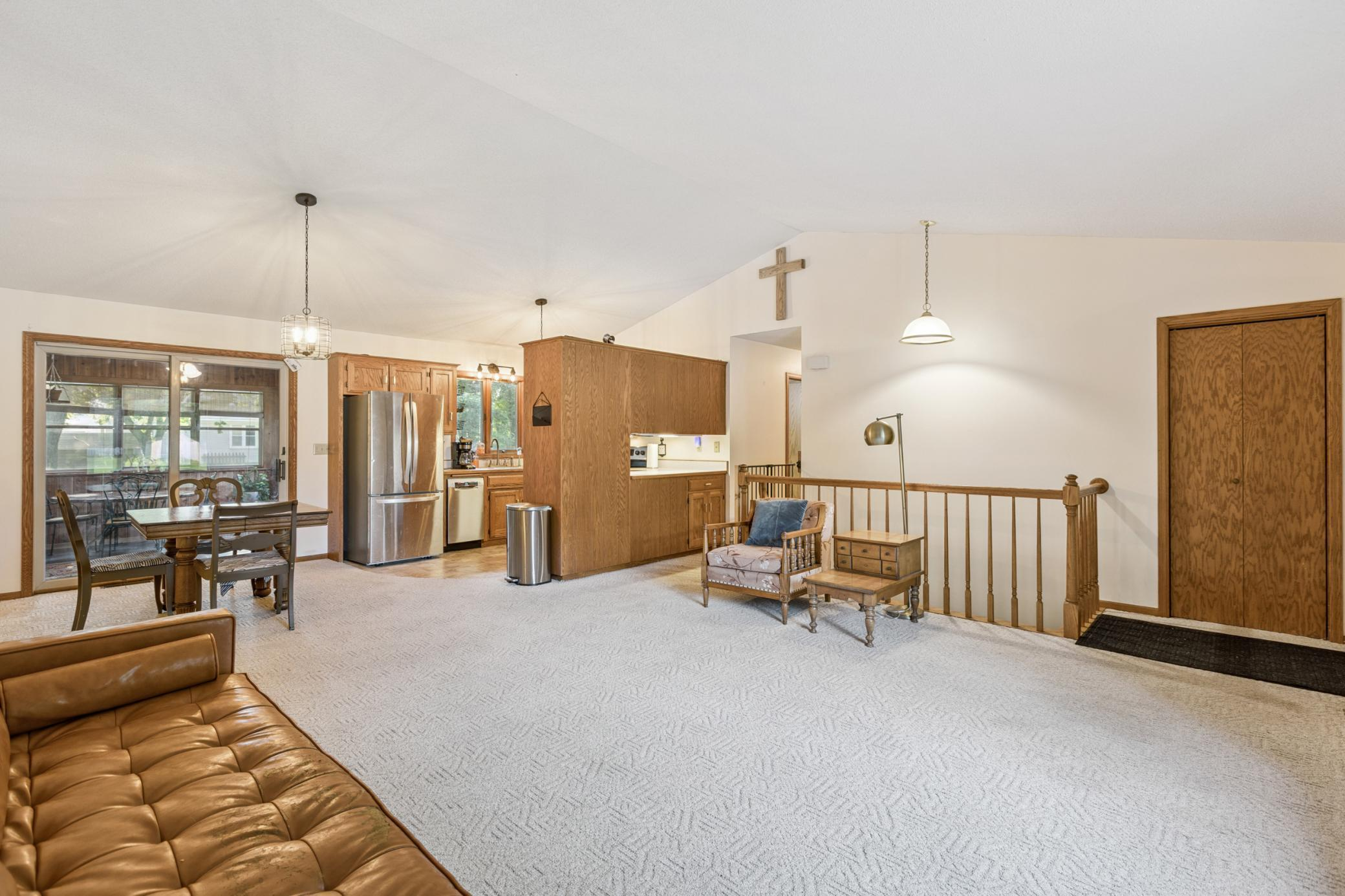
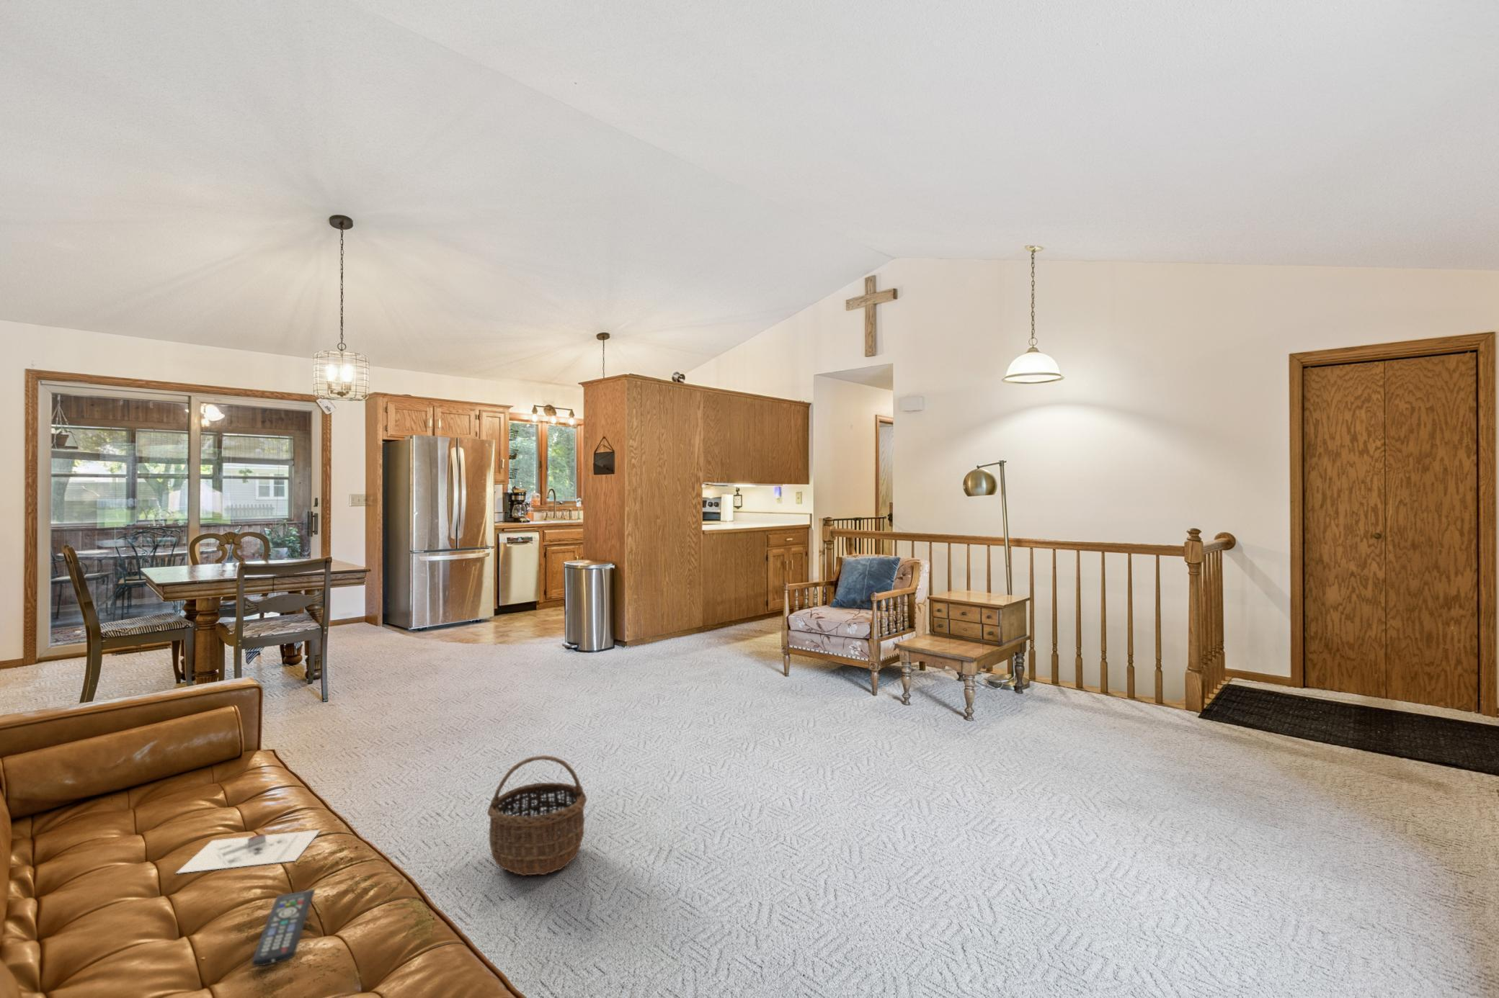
+ wicker basket [486,754,587,877]
+ remote control [251,889,315,967]
+ architectural model [175,829,321,874]
